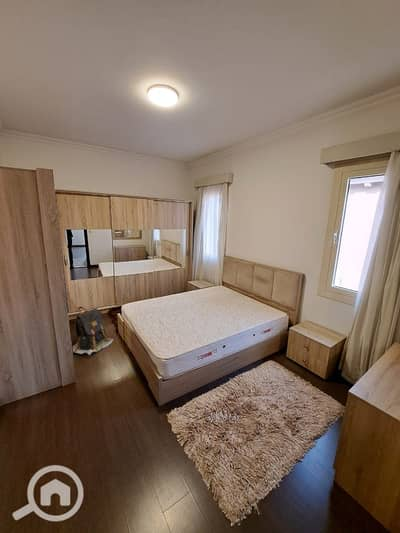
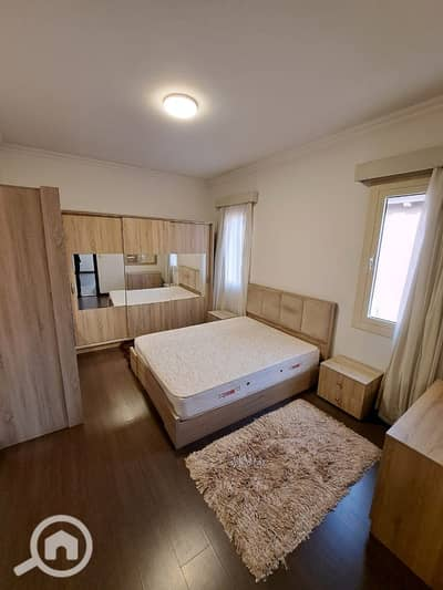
- backpack [72,306,114,356]
